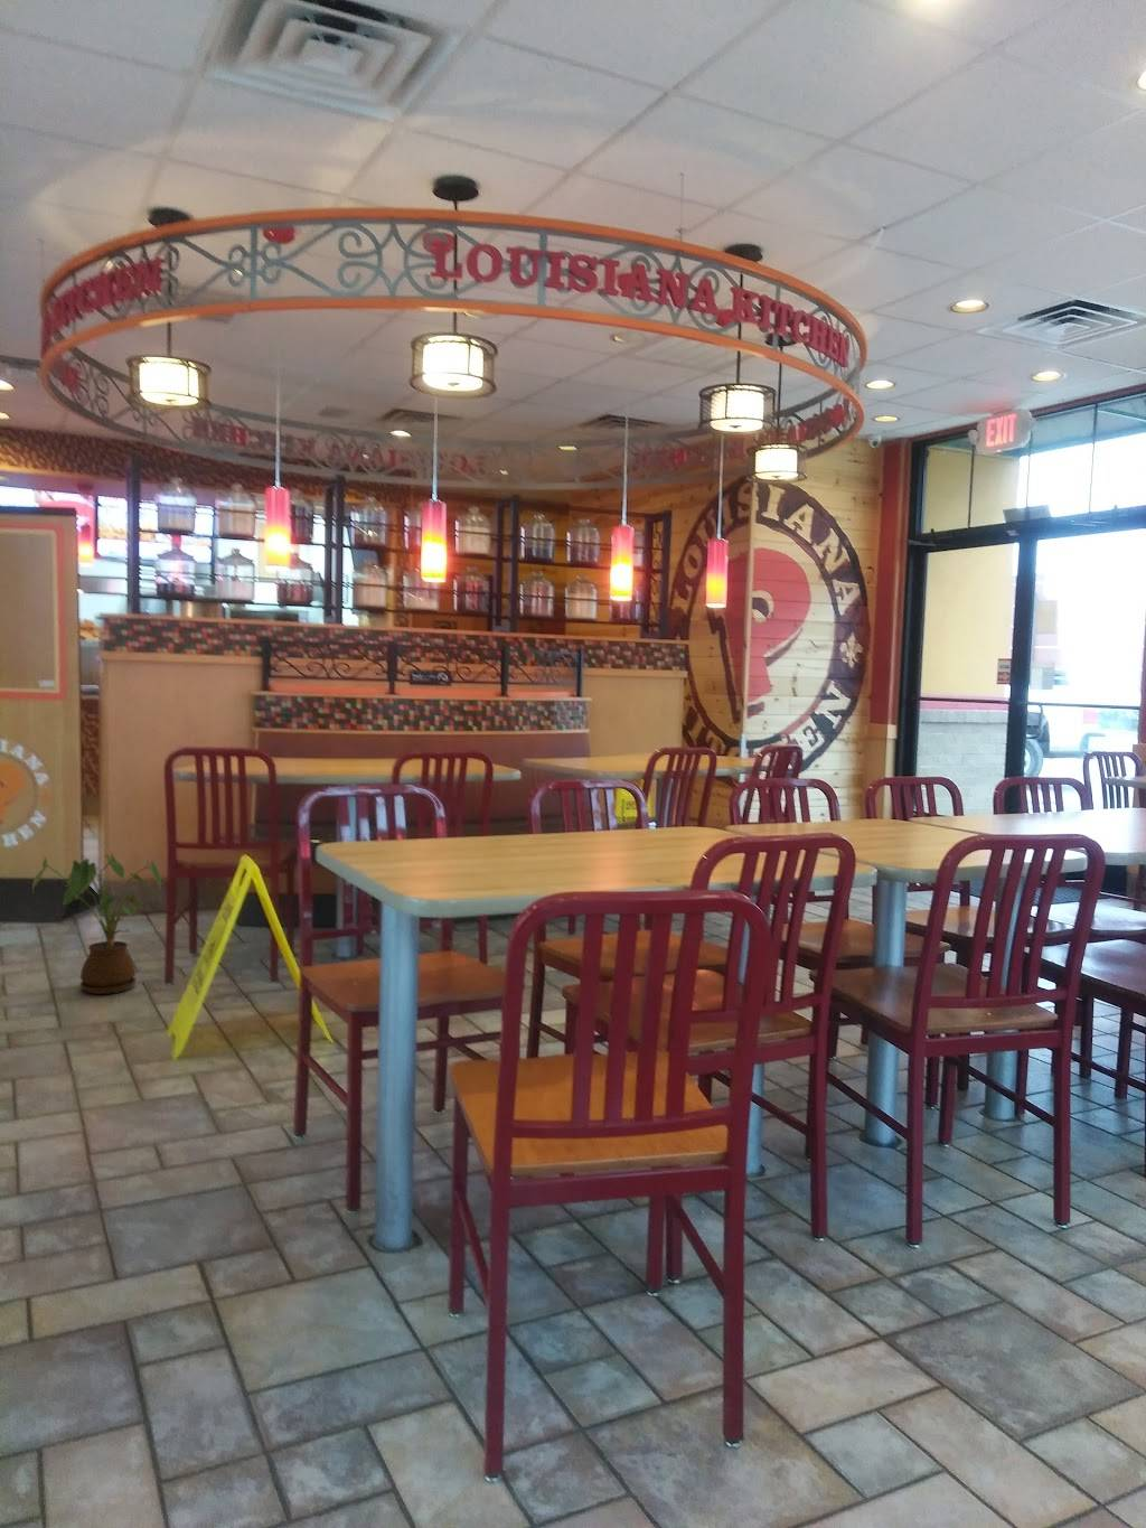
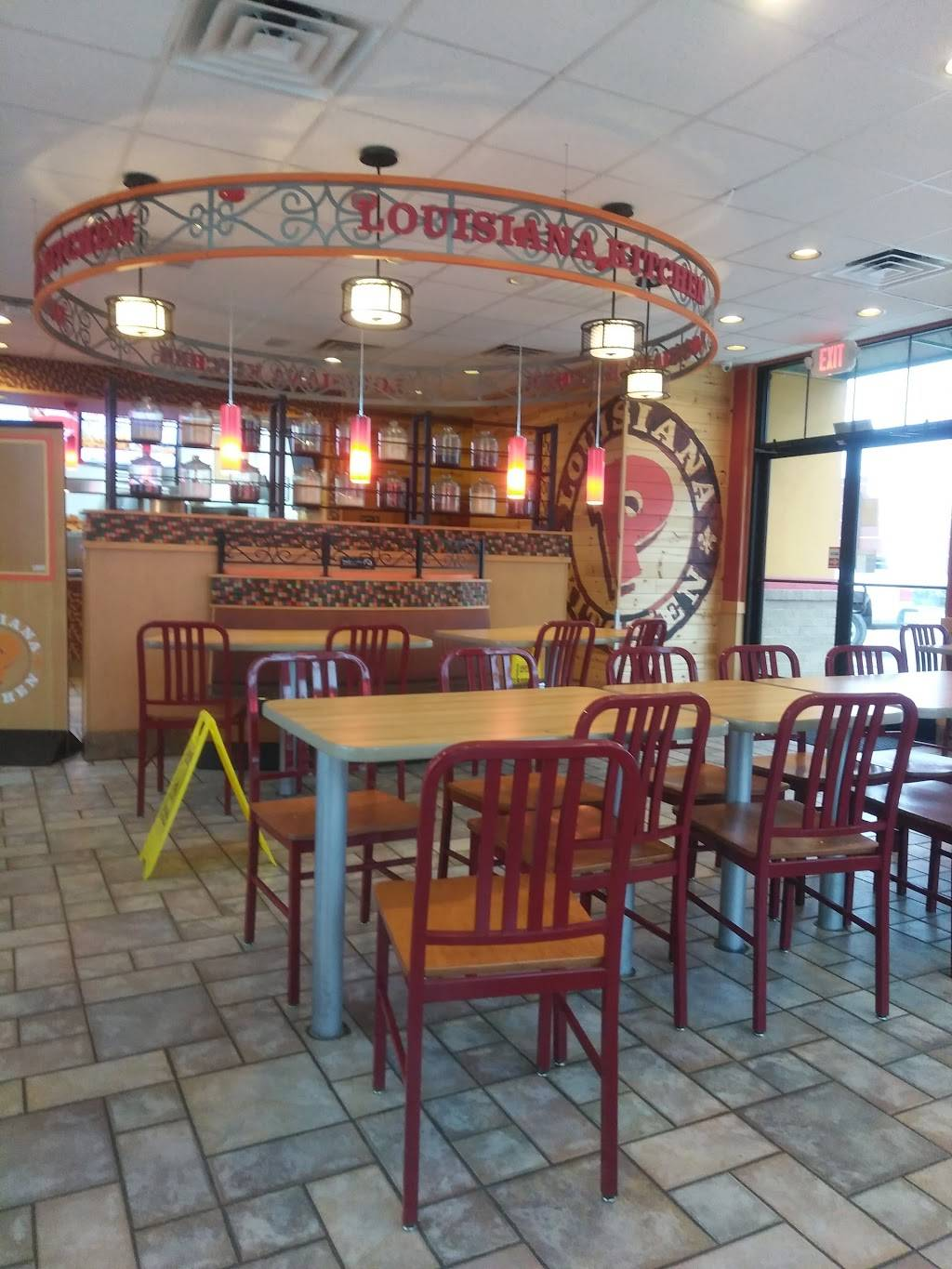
- house plant [31,851,163,995]
